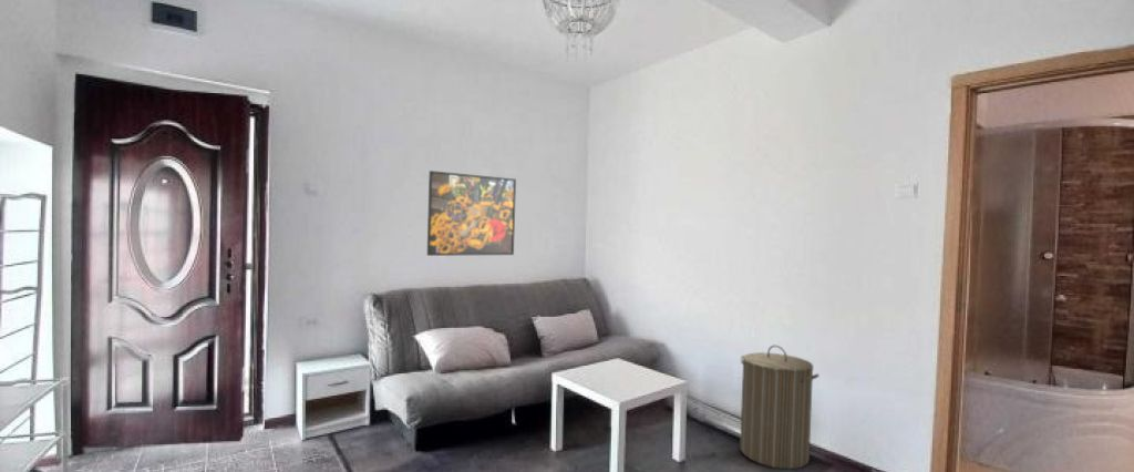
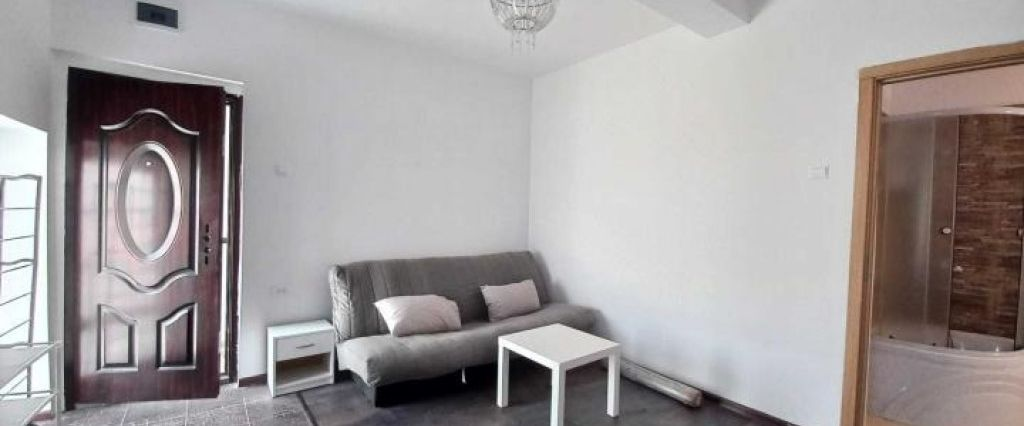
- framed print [426,170,517,257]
- laundry hamper [739,343,821,470]
